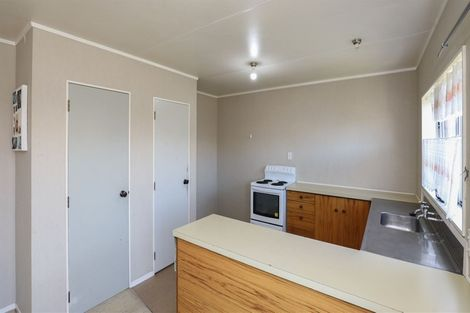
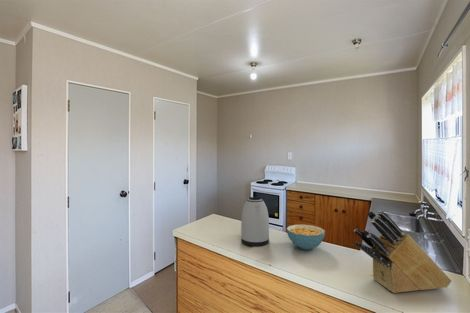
+ cereal bowl [286,224,326,251]
+ knife block [353,210,452,294]
+ kettle [240,196,270,247]
